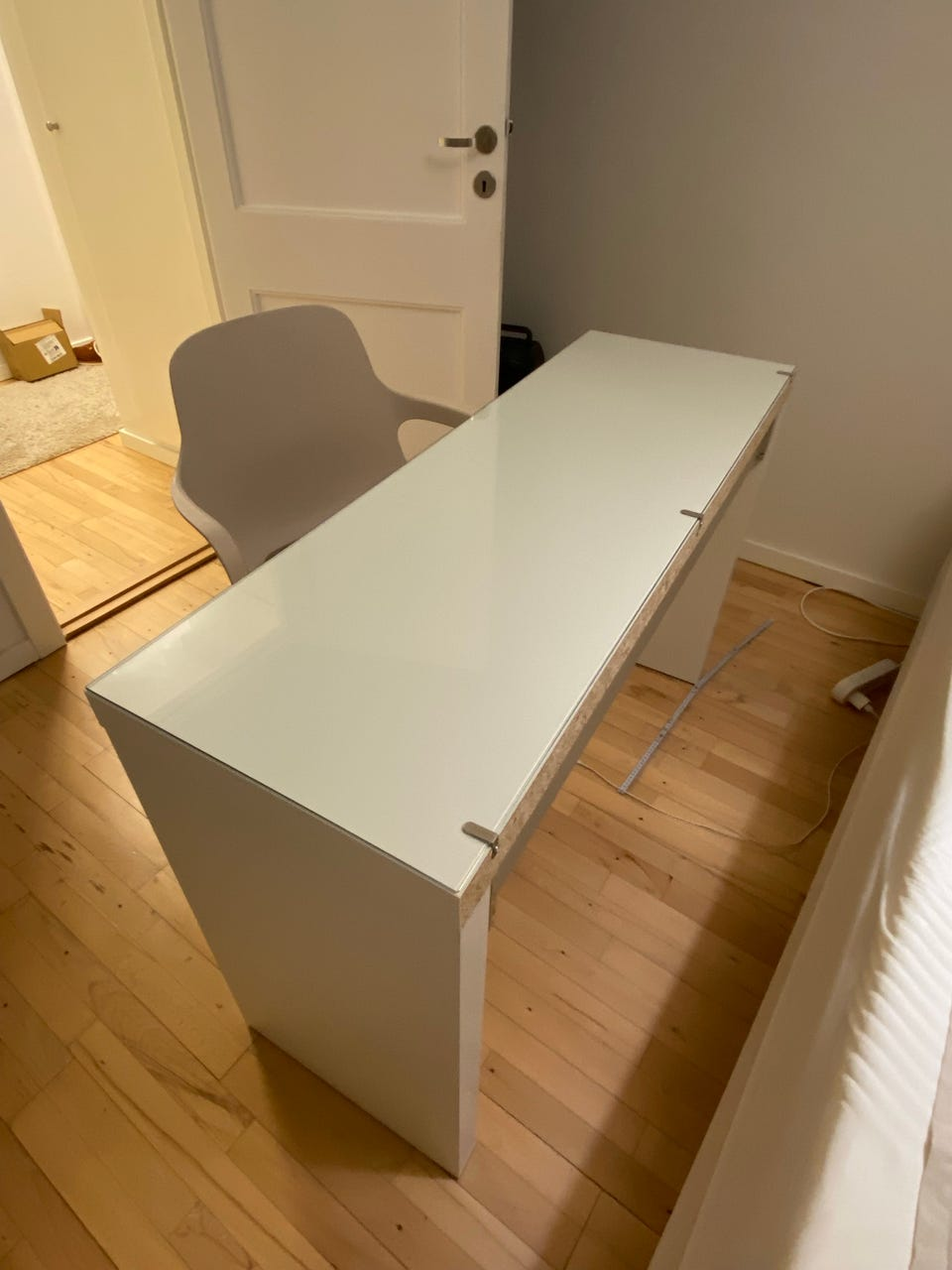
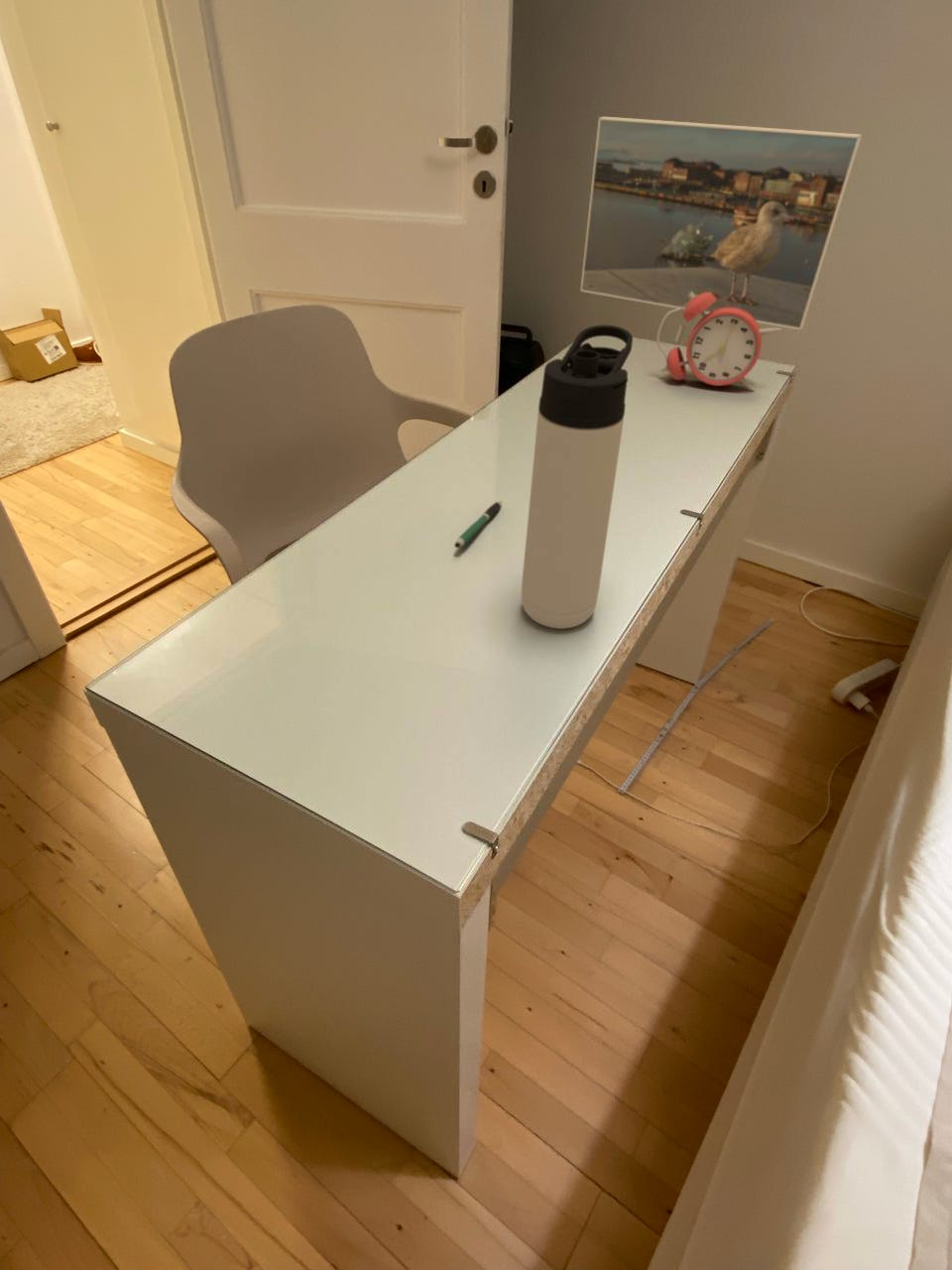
+ alarm clock [655,292,782,392]
+ pen [453,499,503,549]
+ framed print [579,116,864,331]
+ thermos bottle [521,324,634,630]
